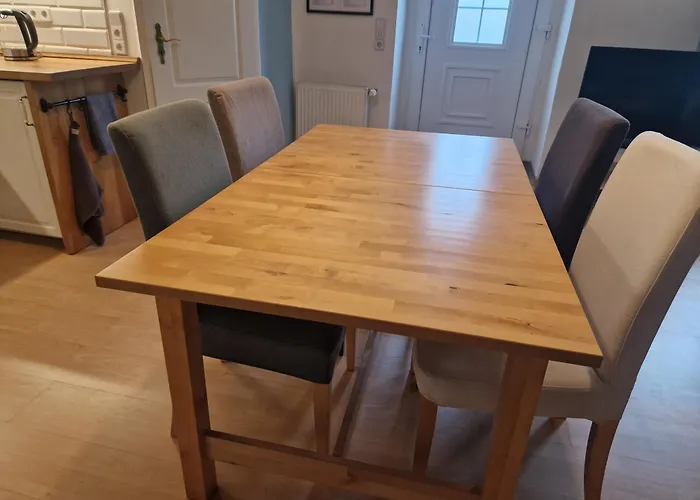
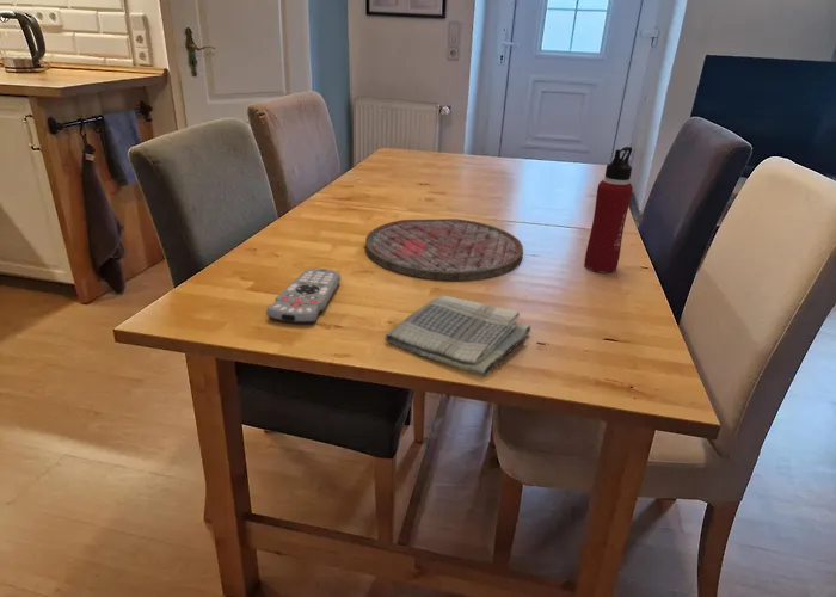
+ dish towel [385,294,531,378]
+ water bottle [583,146,634,273]
+ remote control [265,267,342,325]
+ cutting board [364,217,524,282]
